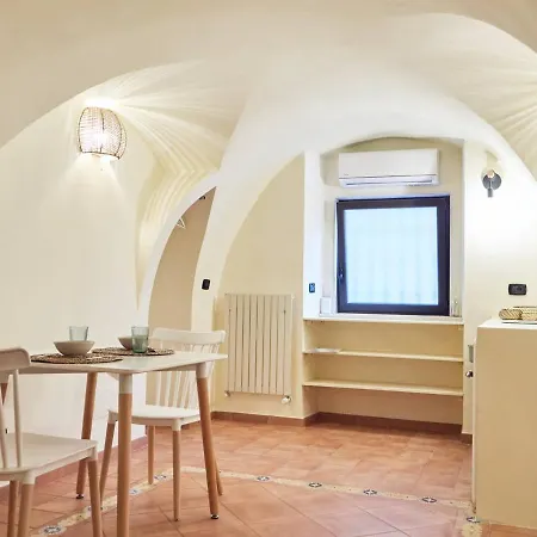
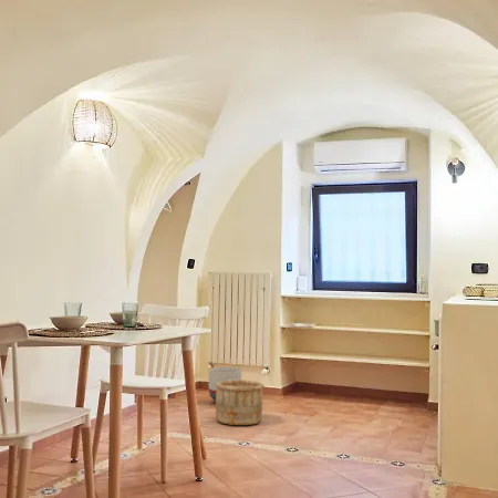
+ wooden bucket [215,380,266,426]
+ planter [208,366,242,403]
